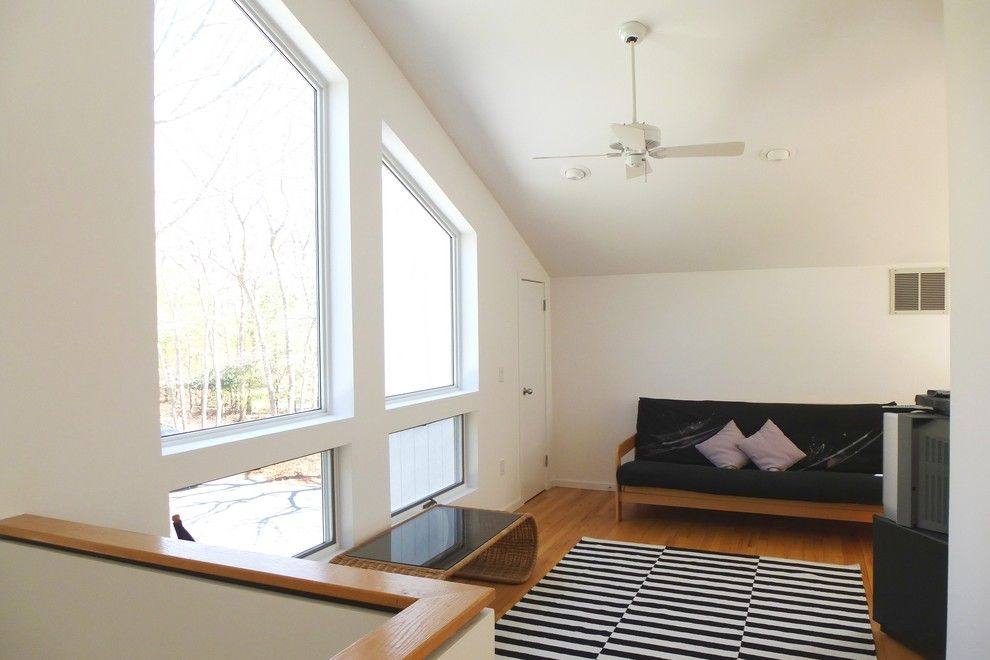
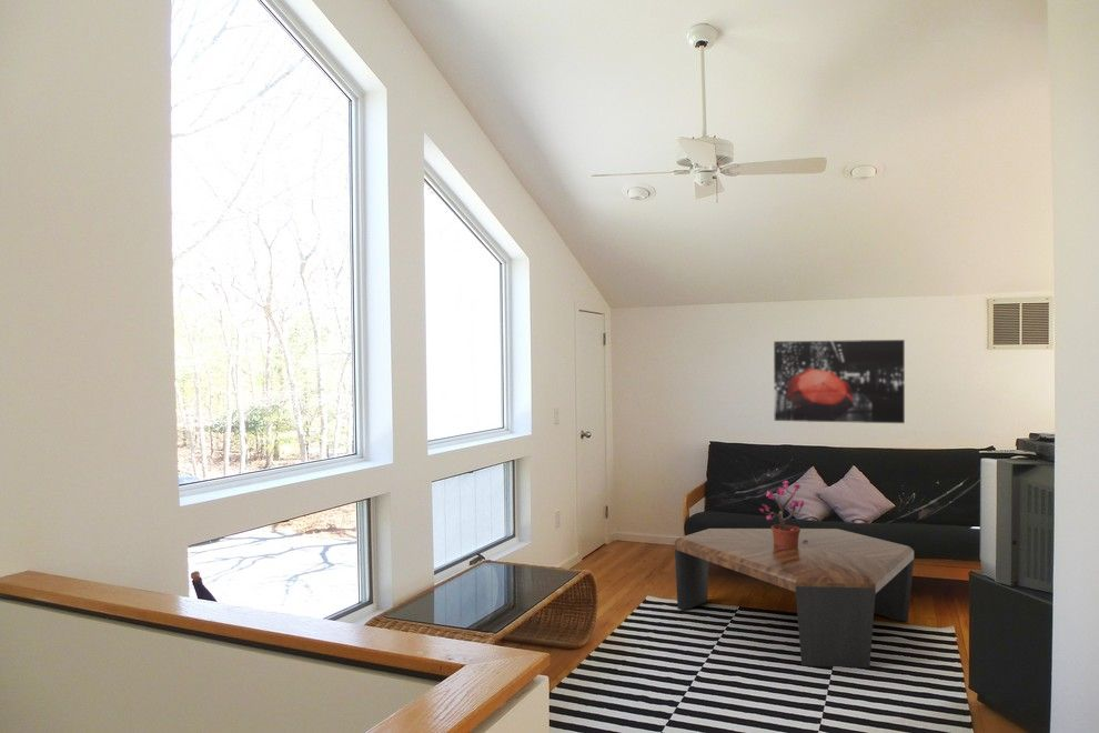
+ coffee table [674,528,915,669]
+ wall art [773,339,906,424]
+ potted plant [758,480,808,550]
